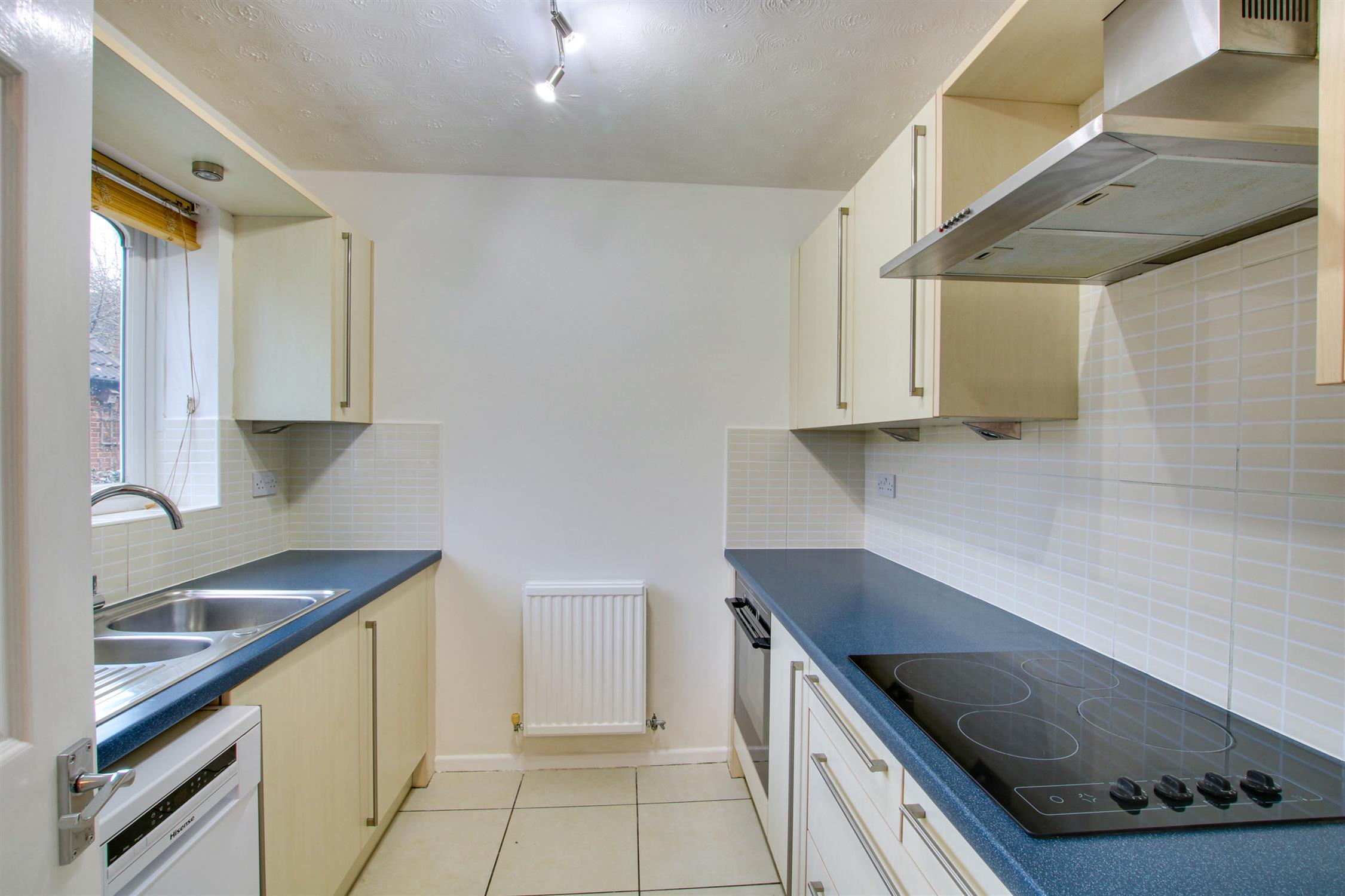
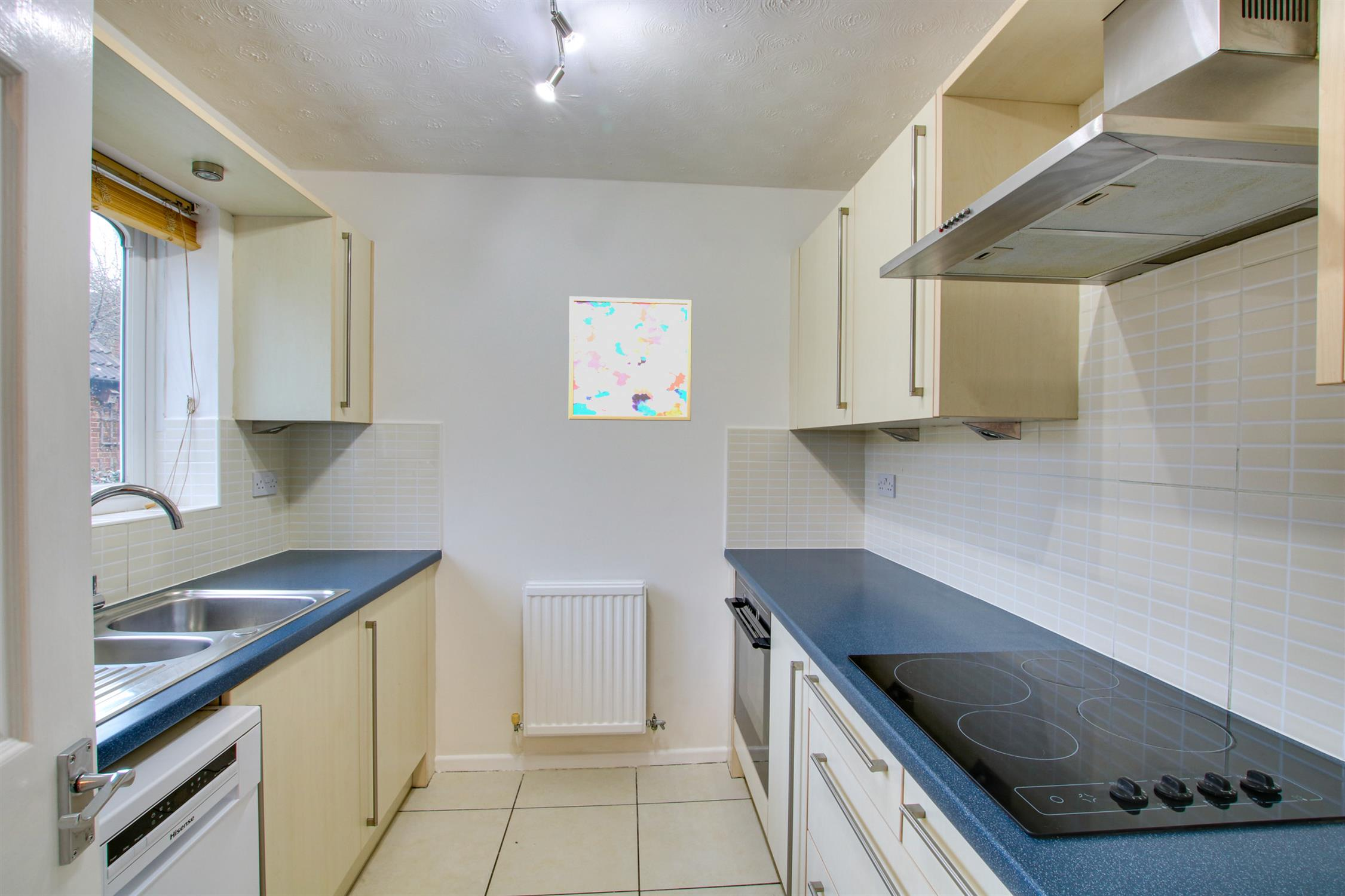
+ wall art [568,296,693,422]
